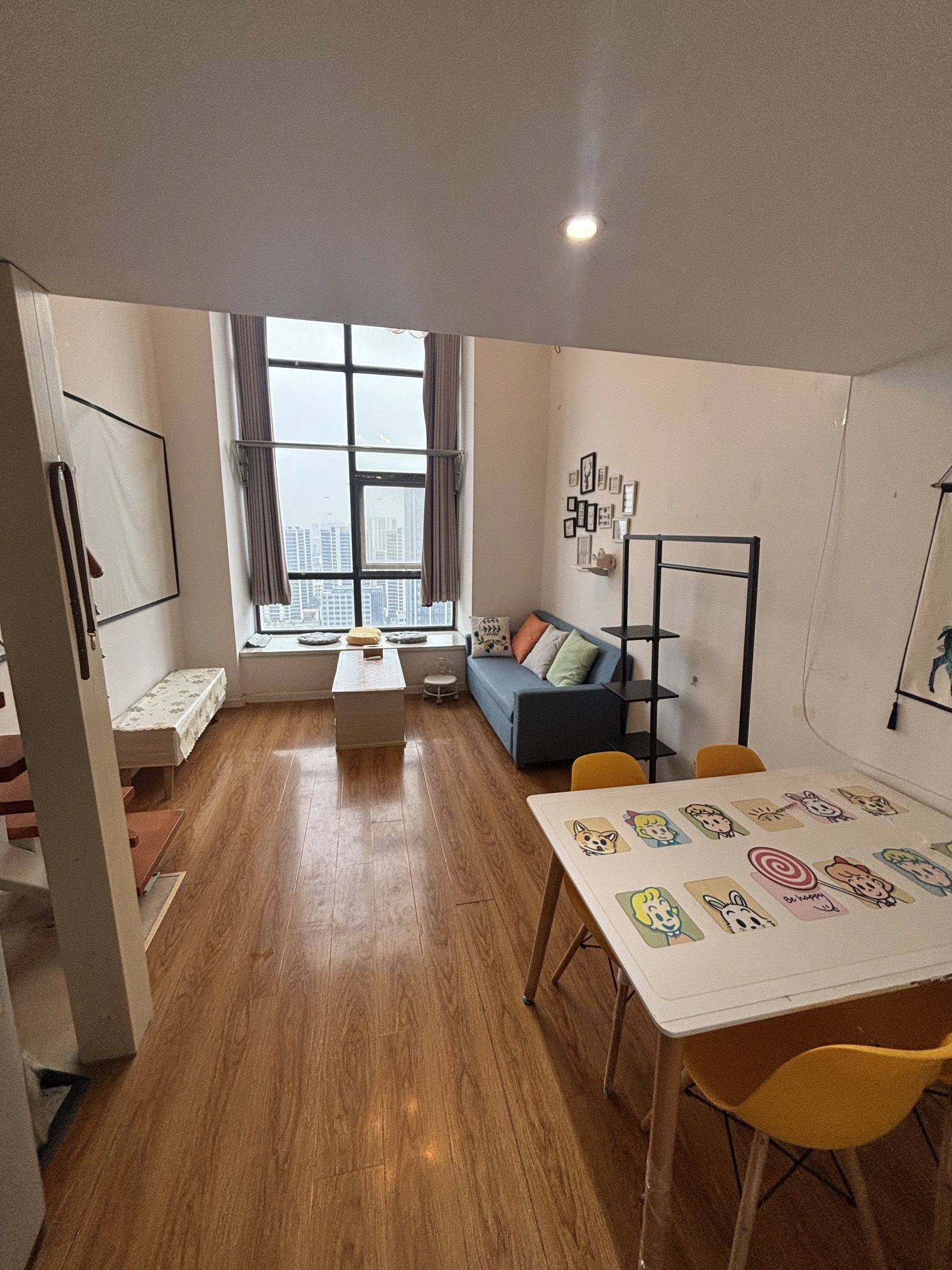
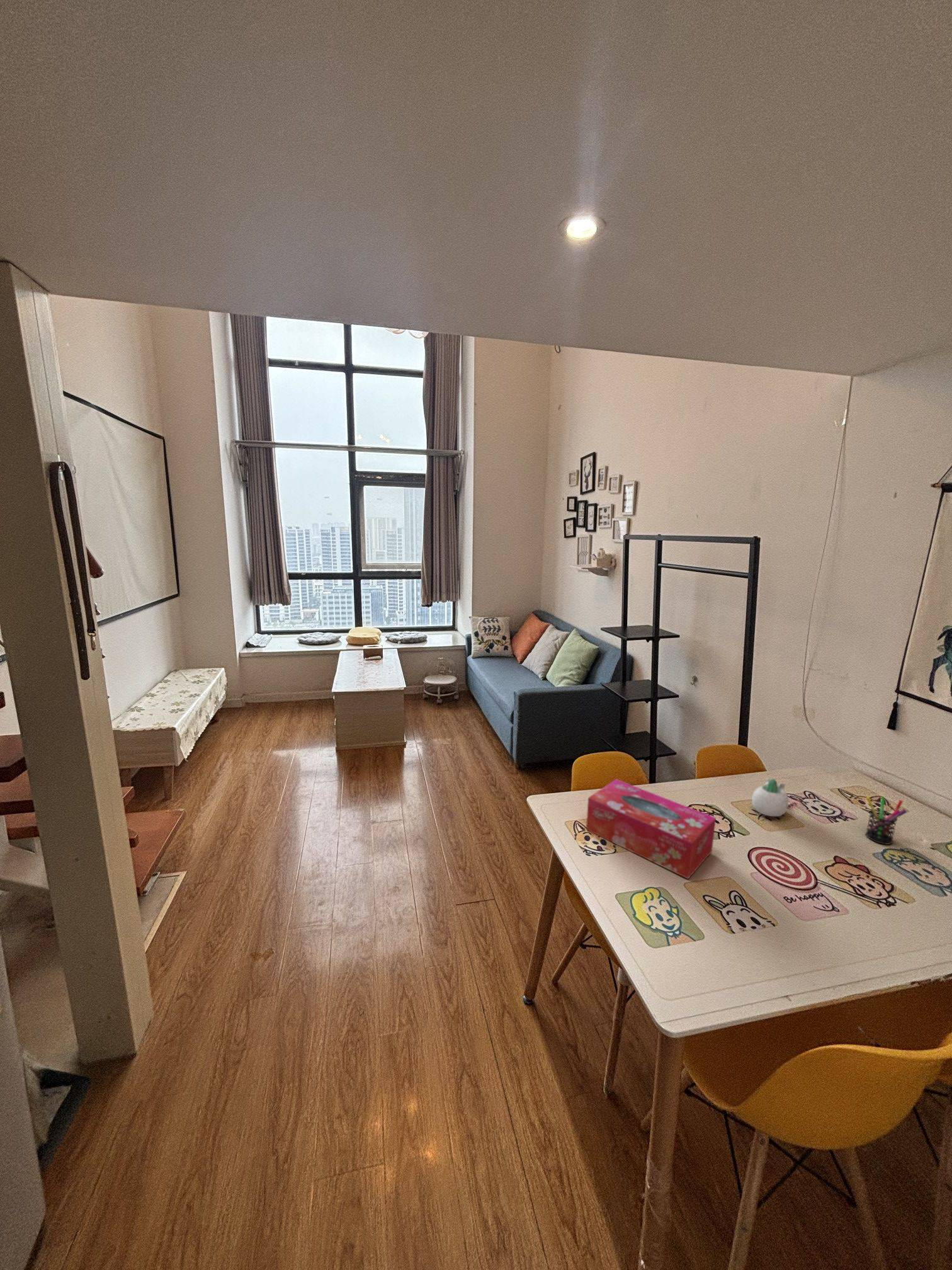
+ pen holder [865,796,907,845]
+ succulent planter [751,777,789,817]
+ tissue box [586,779,717,879]
